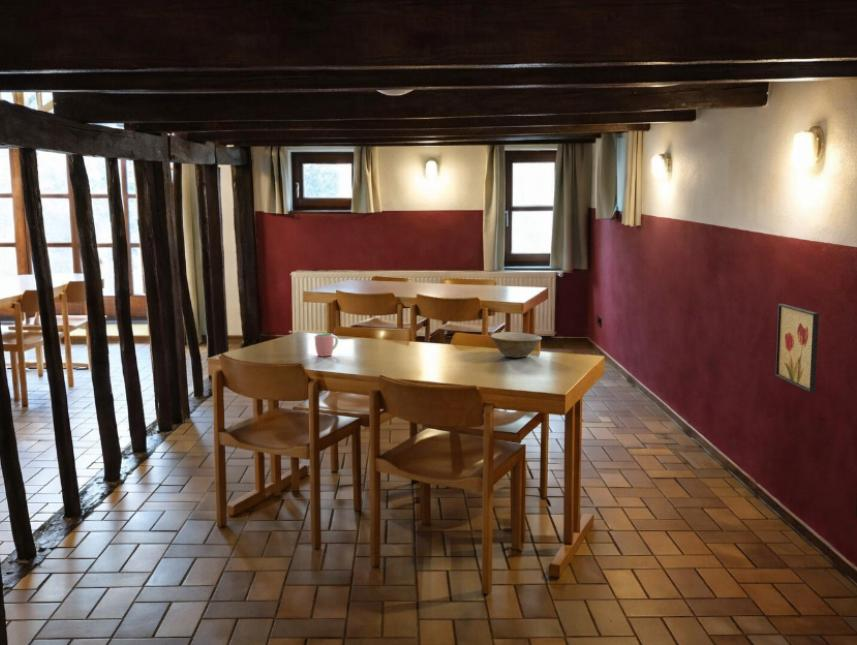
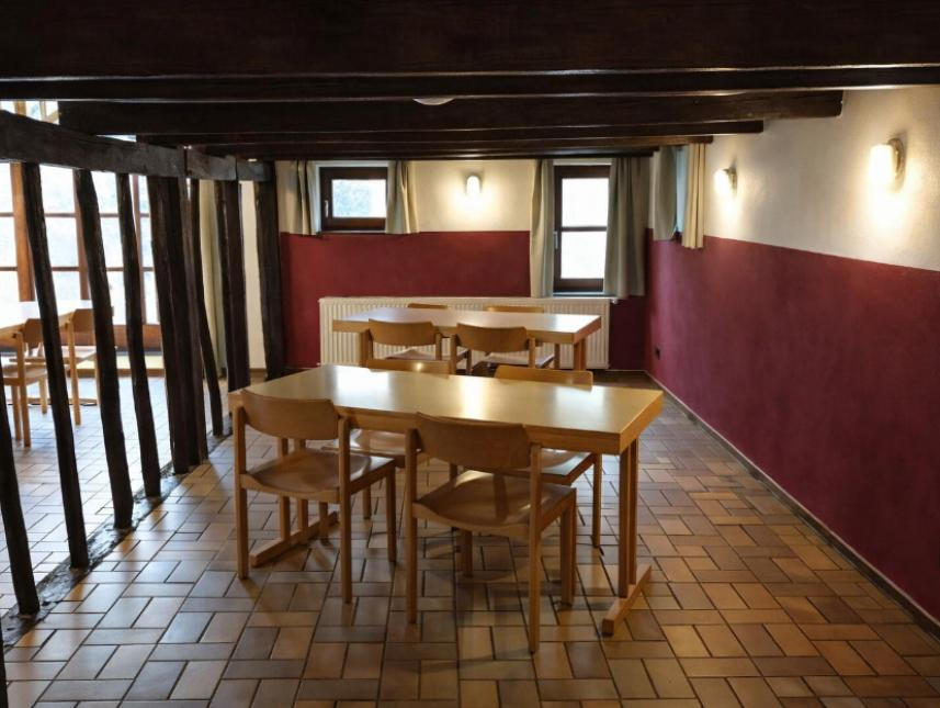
- wall art [774,303,820,393]
- bowl [490,331,543,359]
- cup [314,332,339,357]
